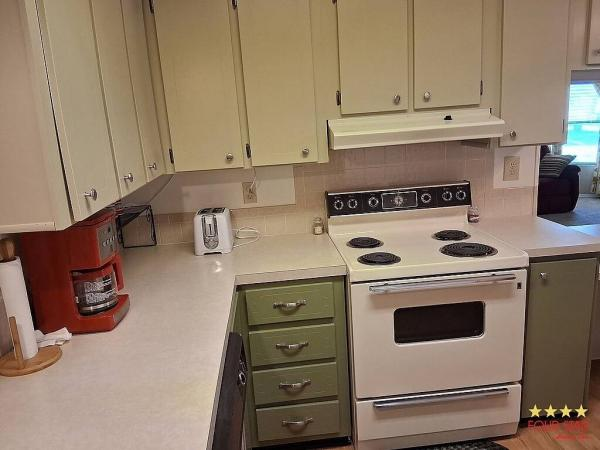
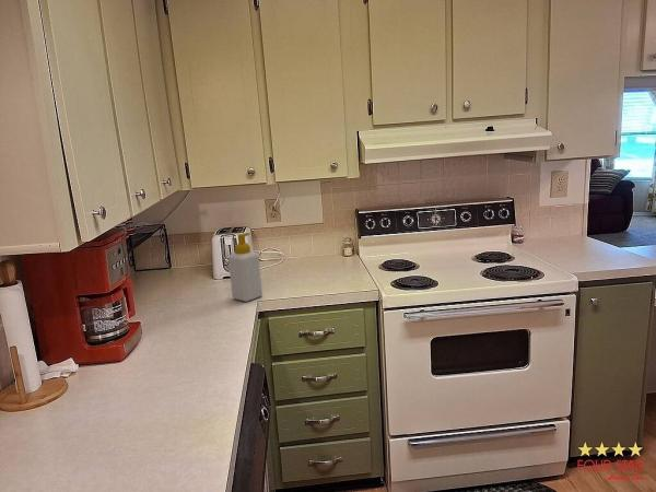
+ soap bottle [227,232,263,303]
